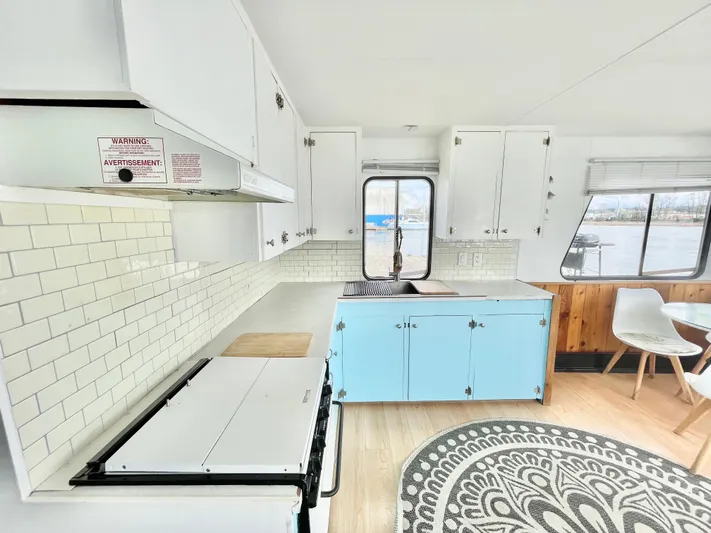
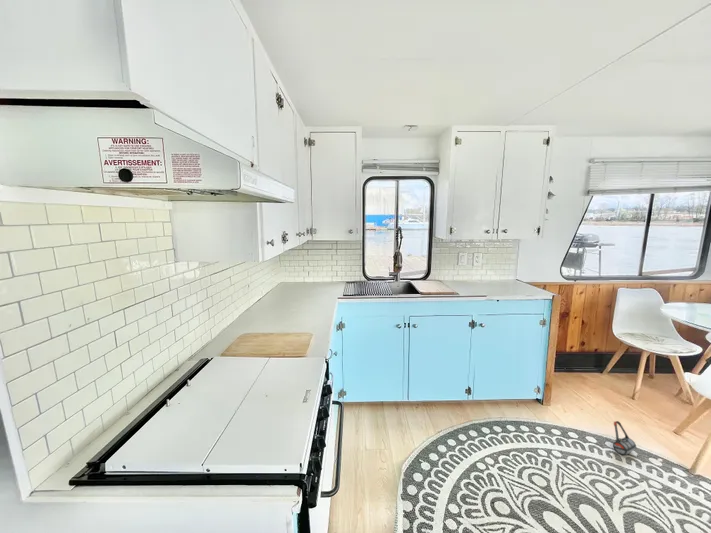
+ bag [612,420,669,479]
